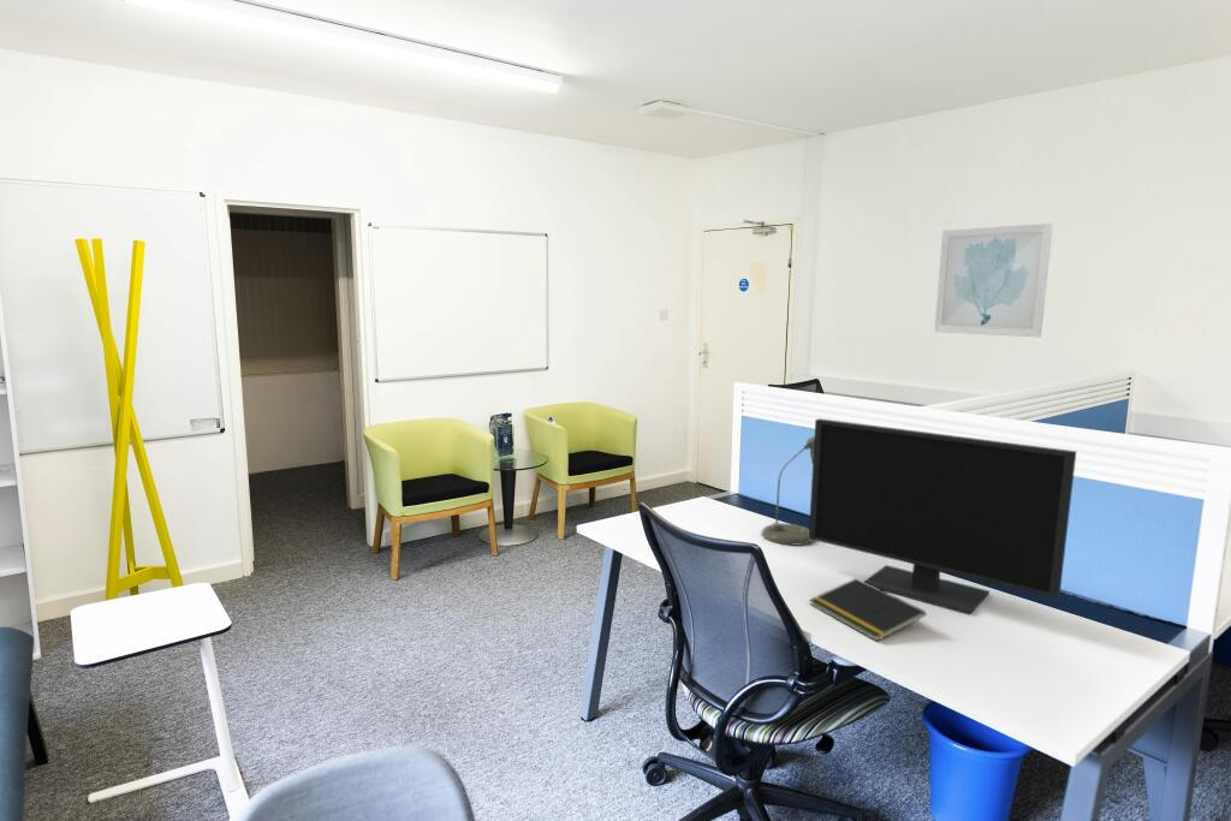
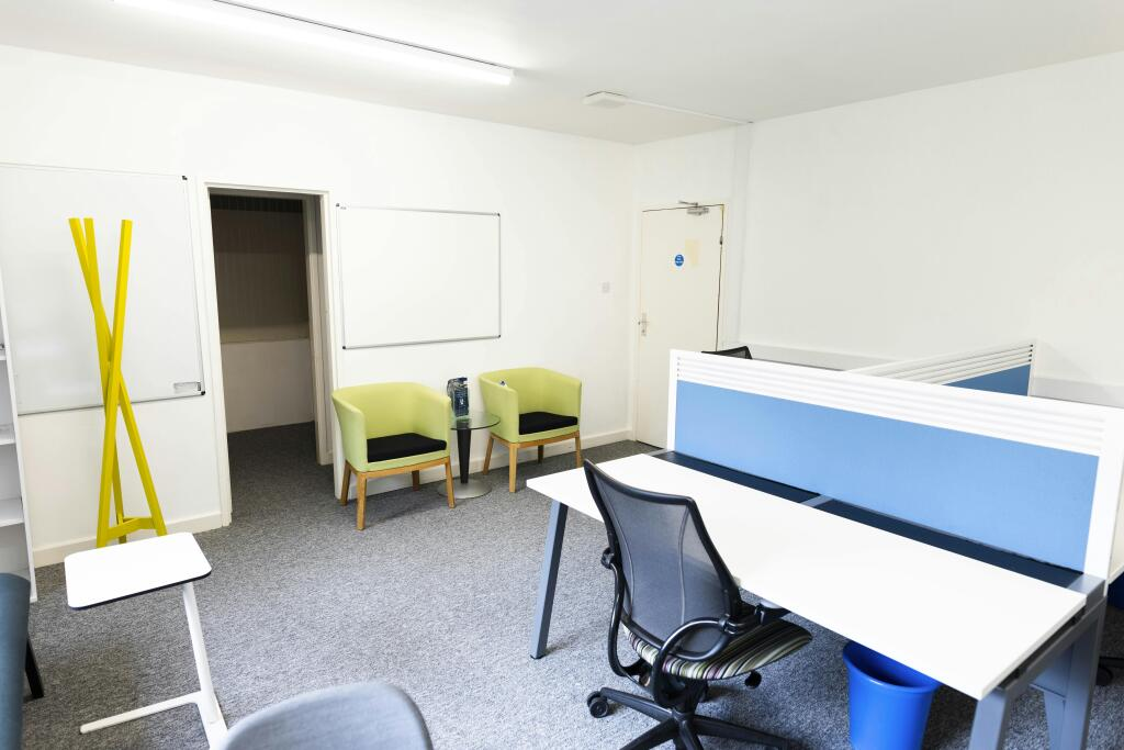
- monitor [808,417,1077,615]
- desk lamp [761,435,815,546]
- notepad [809,577,927,642]
- wall art [933,222,1054,339]
